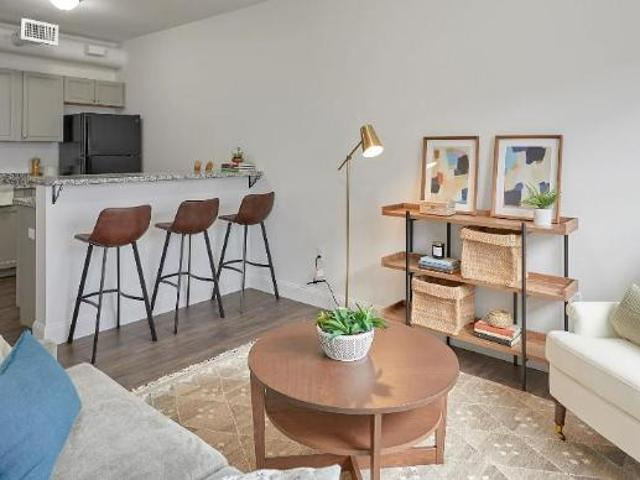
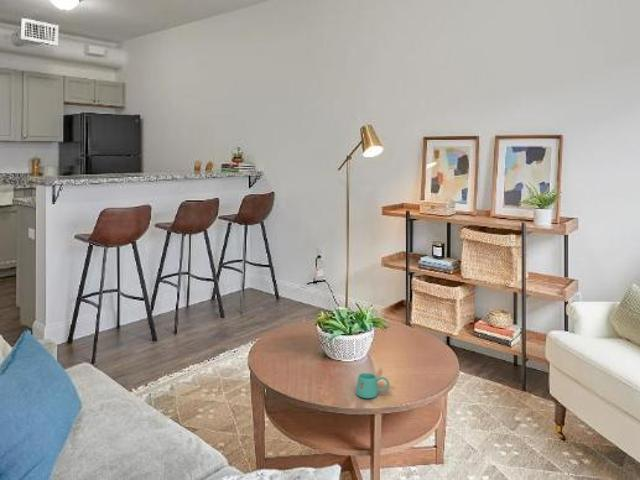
+ mug [356,372,390,399]
